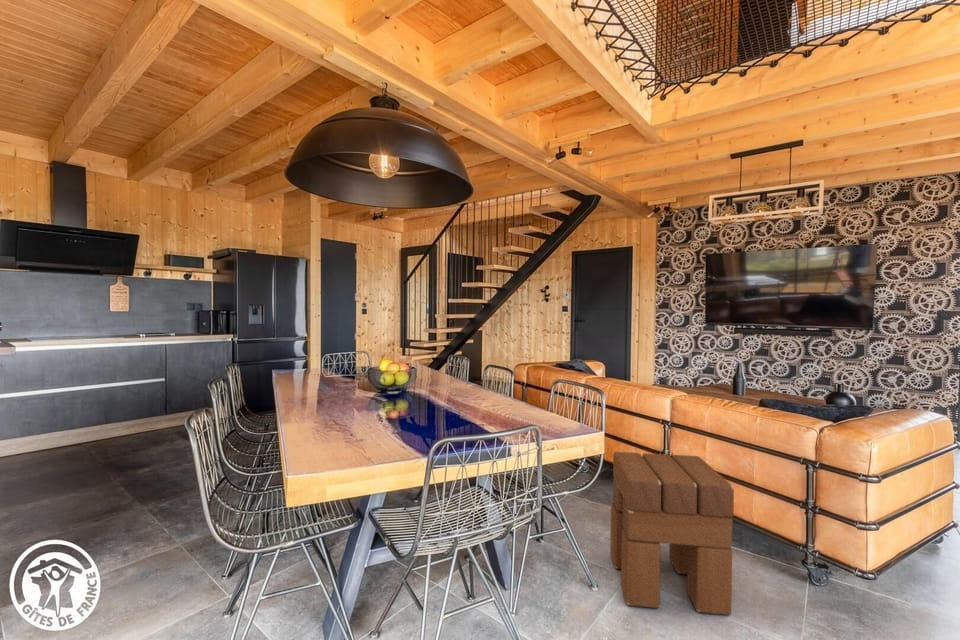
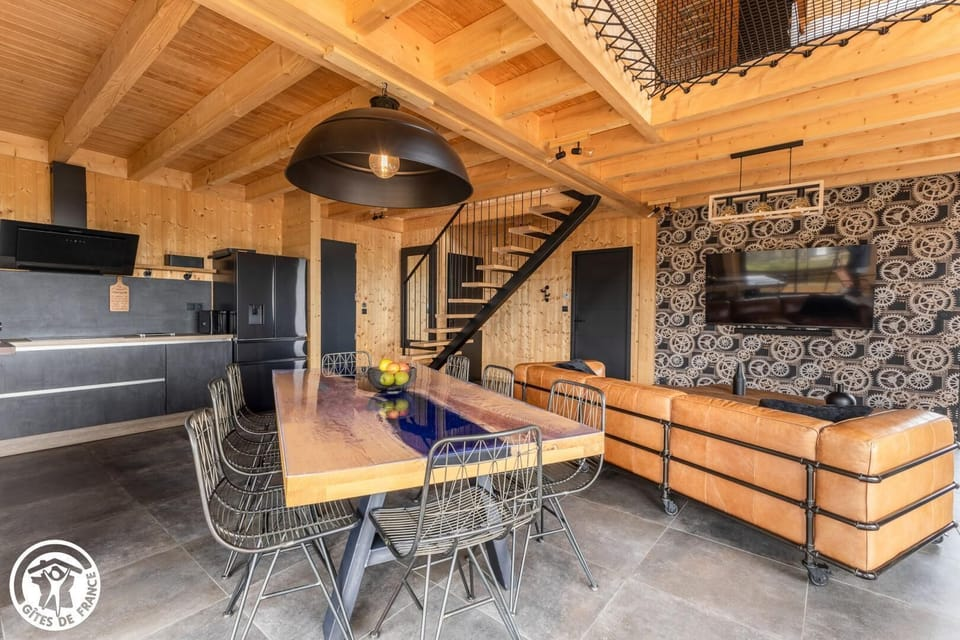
- wooden stool [609,451,735,616]
